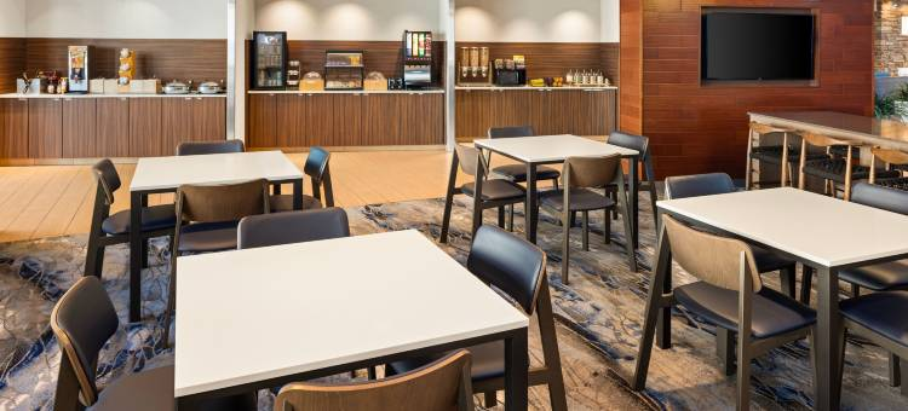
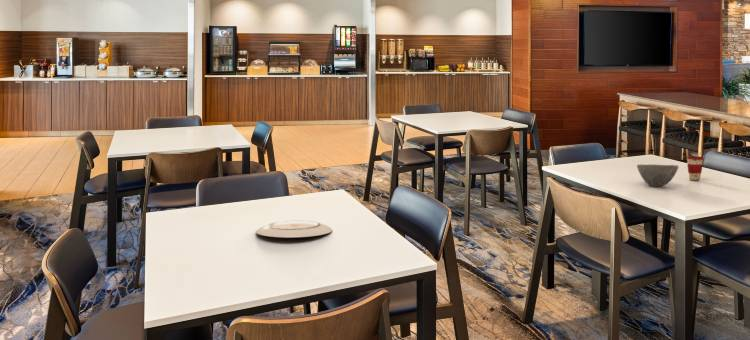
+ coffee cup [686,155,705,181]
+ bowl [636,164,680,187]
+ plate [255,220,333,239]
